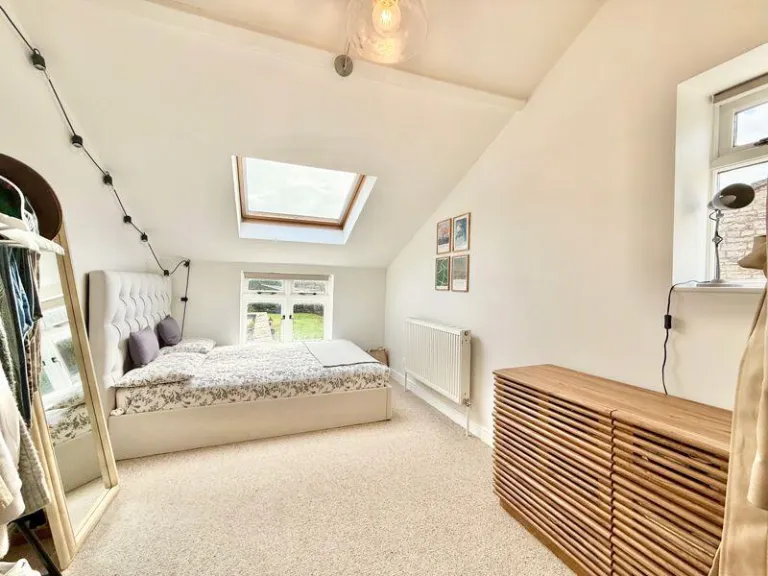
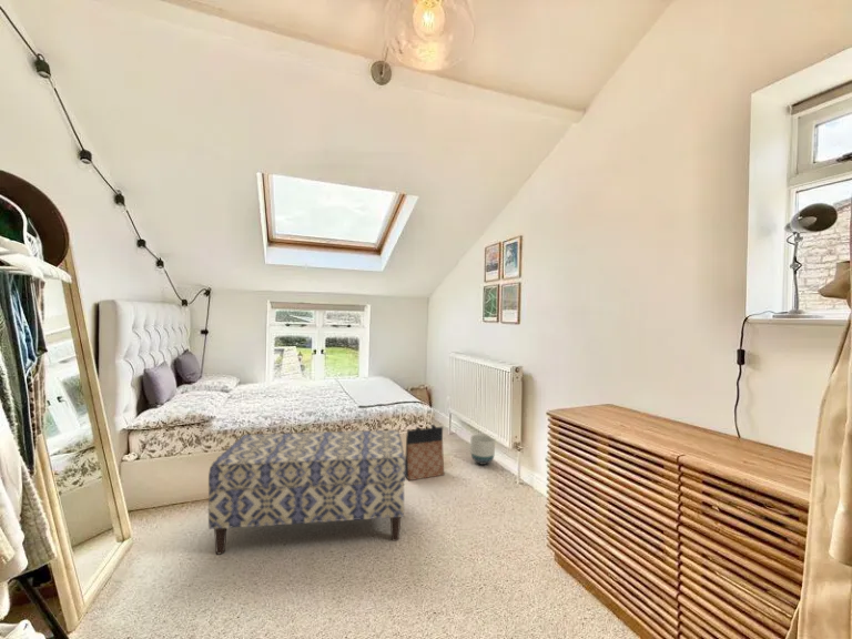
+ bag [405,424,445,481]
+ planter [469,433,496,466]
+ bench [207,429,406,556]
